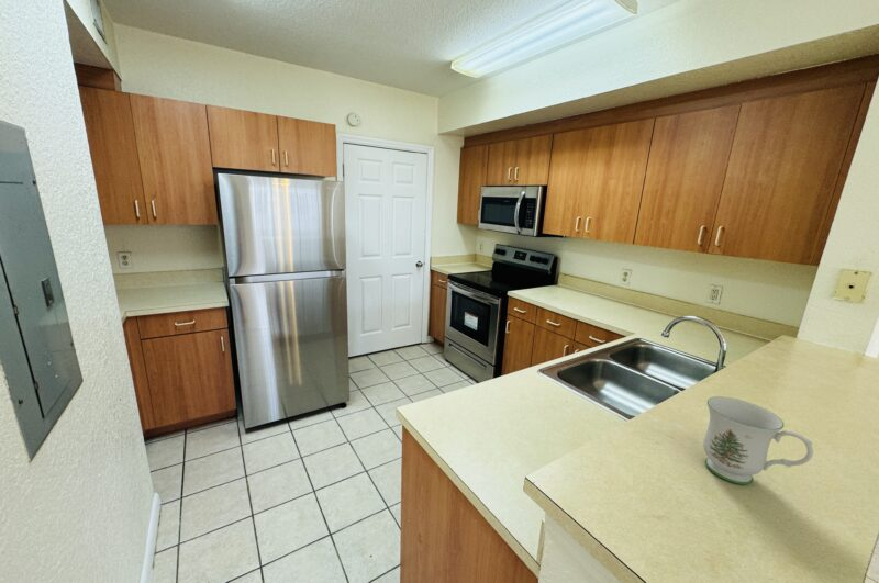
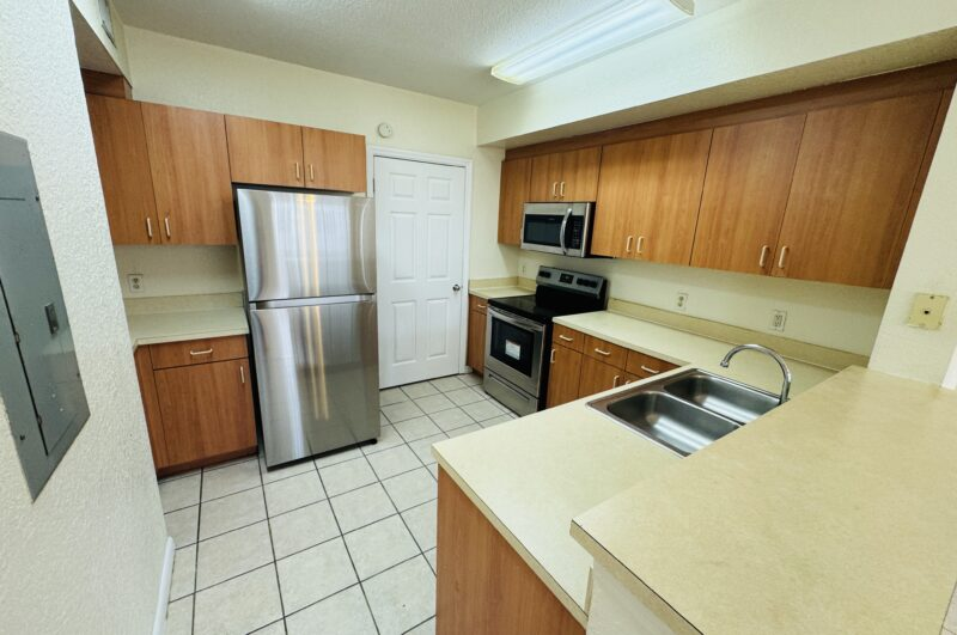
- mug [702,395,814,485]
